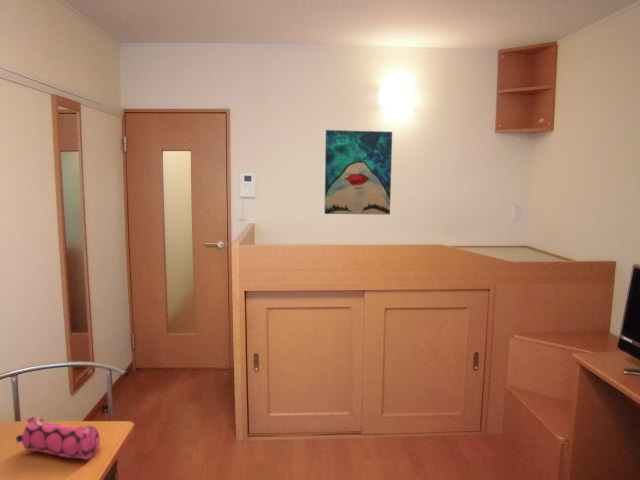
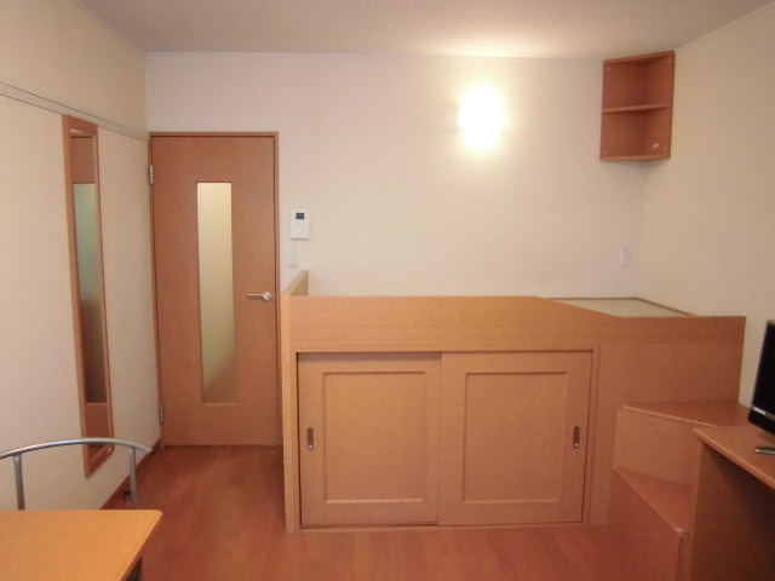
- pencil case [15,415,101,461]
- wall art [324,129,393,216]
